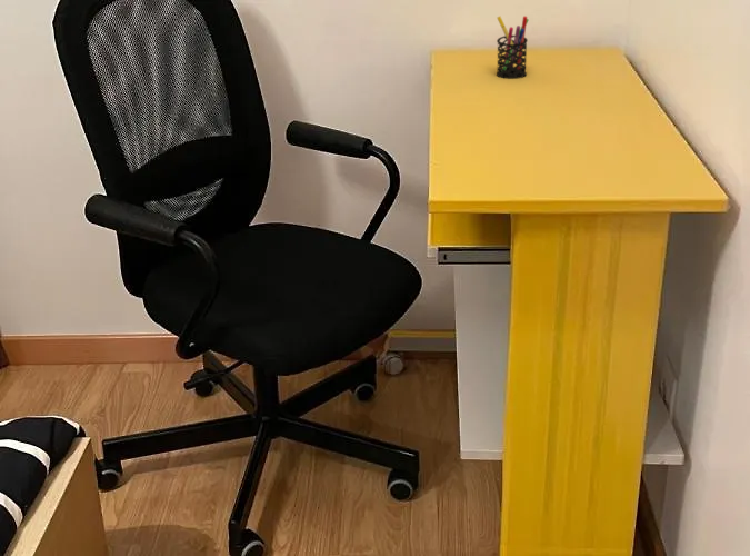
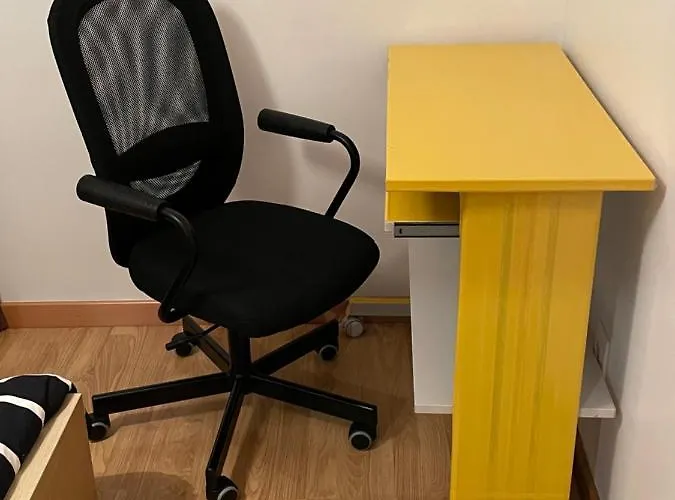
- pen holder [496,16,530,80]
